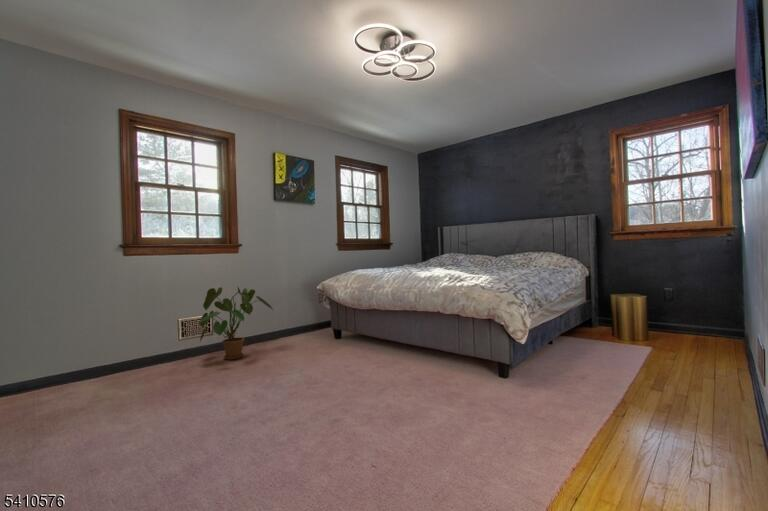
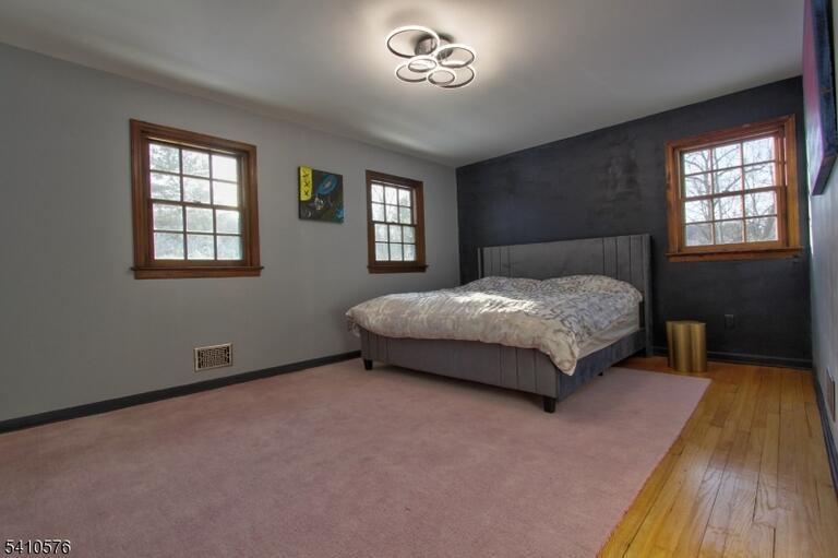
- house plant [197,285,275,361]
